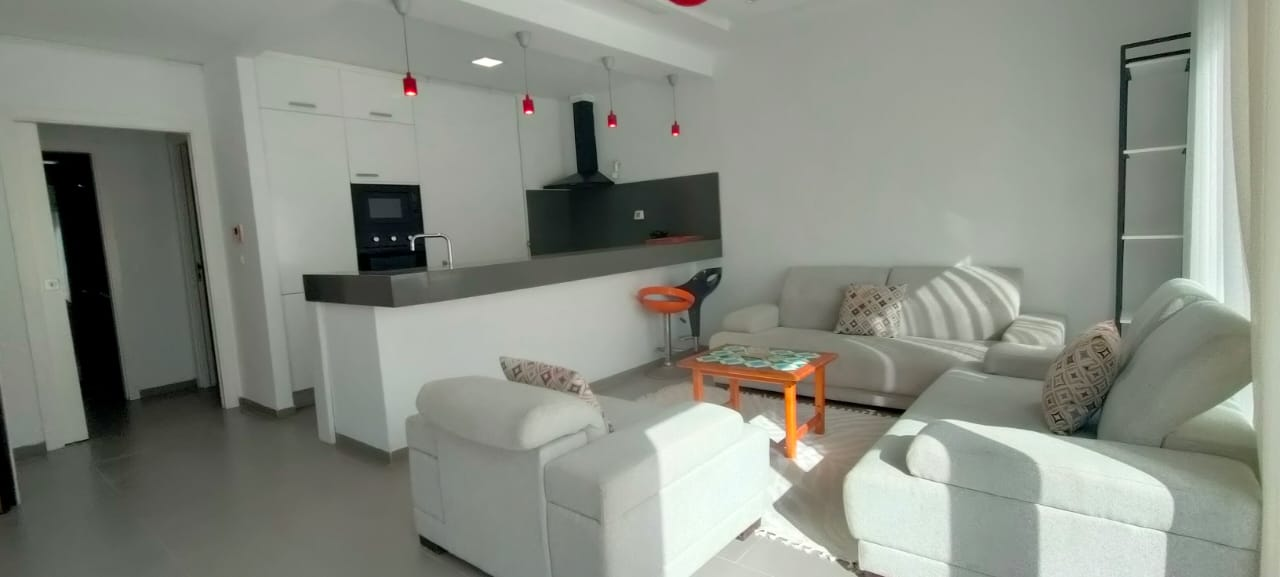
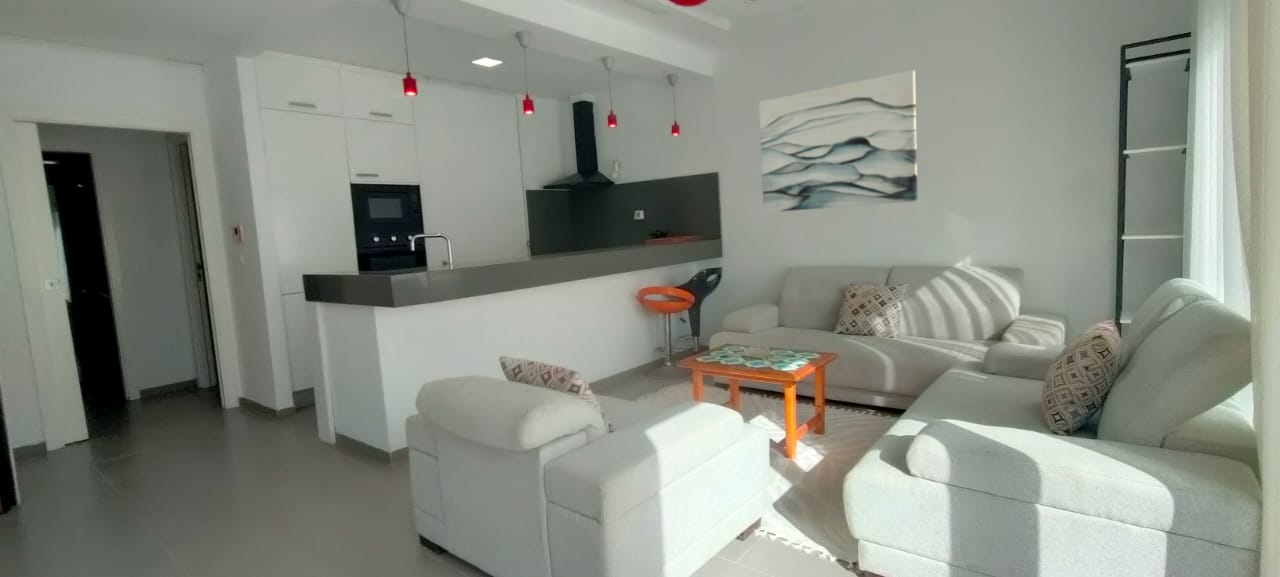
+ wall art [758,70,919,214]
